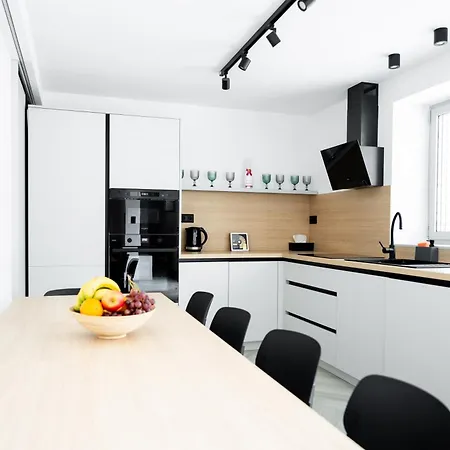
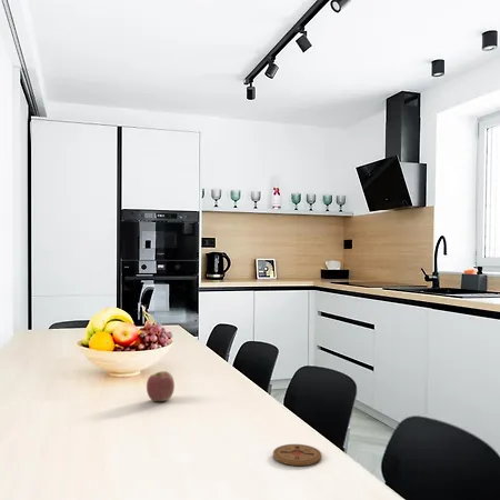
+ apple [146,370,176,402]
+ coaster [272,443,323,467]
